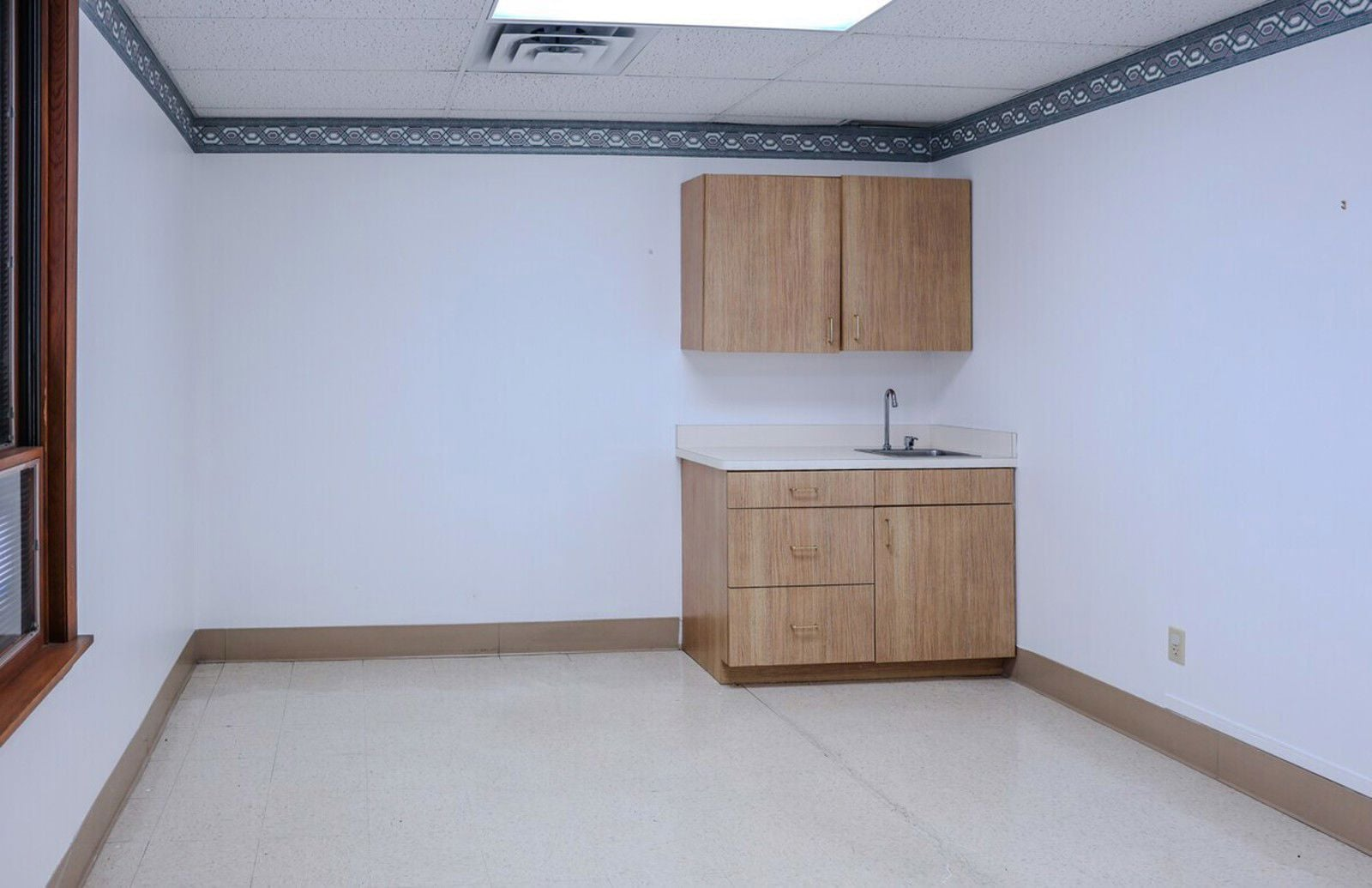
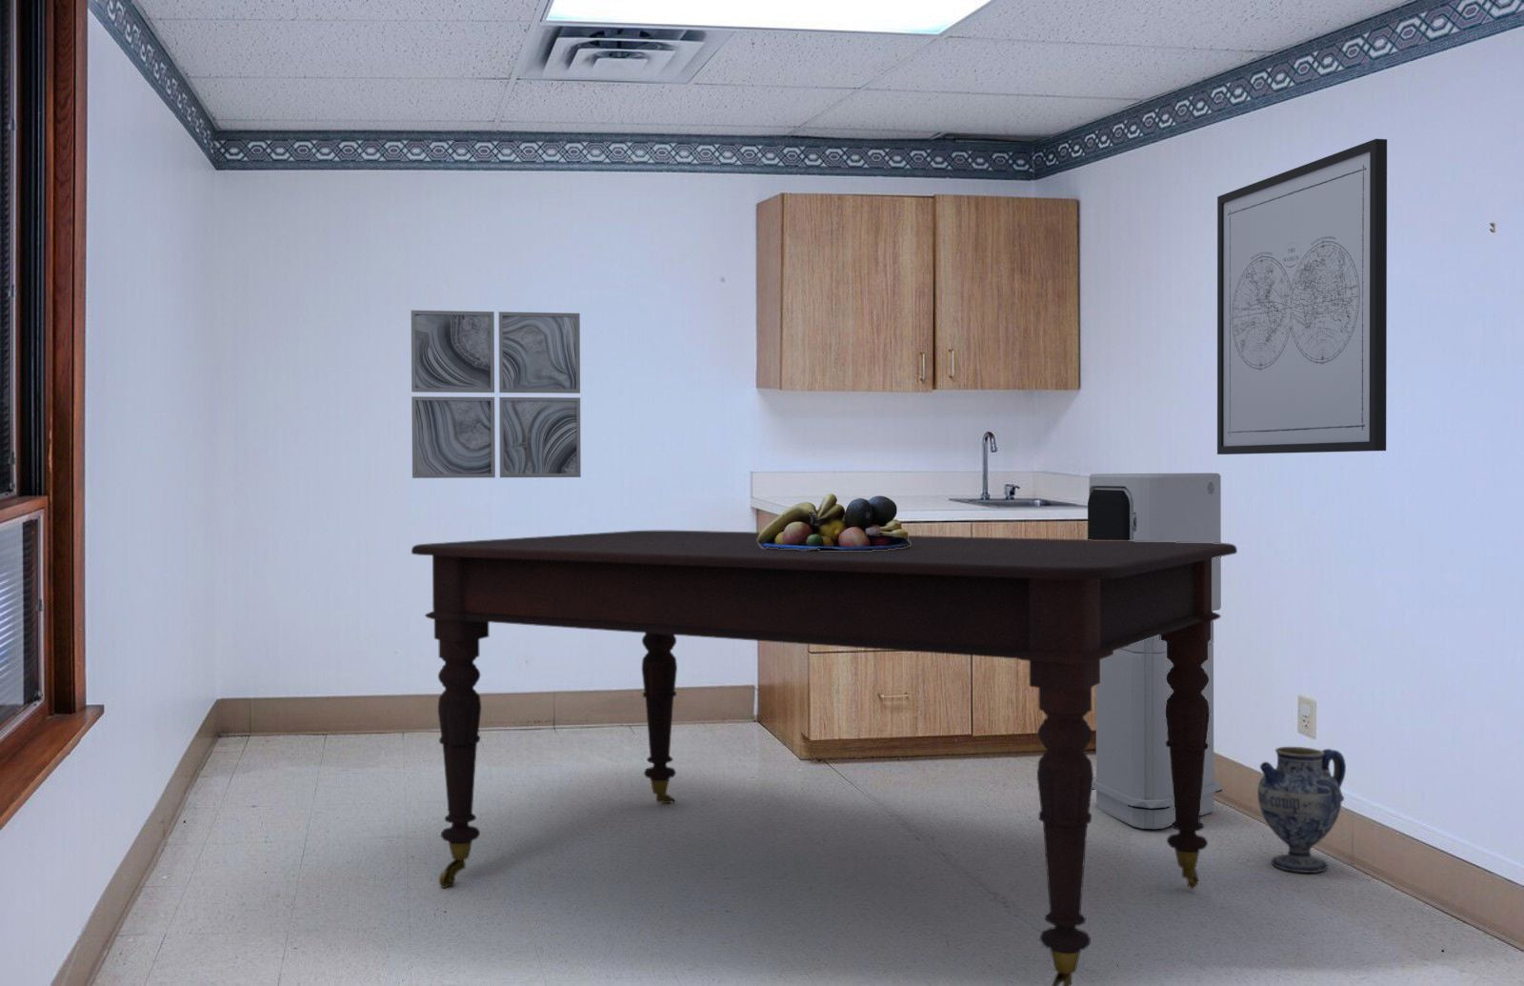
+ fruit bowl [758,493,911,551]
+ wall art [411,310,582,480]
+ dining table [411,530,1239,986]
+ wall art [1216,138,1387,455]
+ air purifier [1086,473,1223,829]
+ ceramic jug [1256,746,1347,874]
